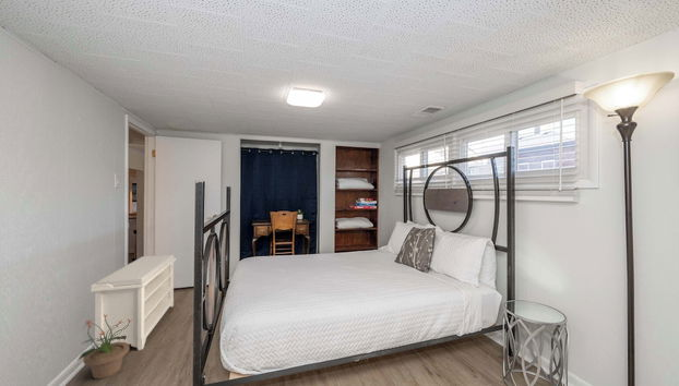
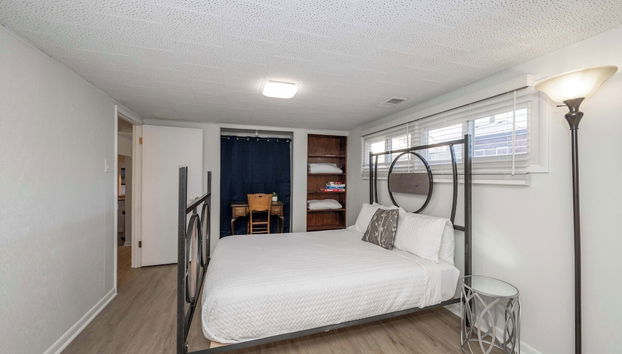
- potted plant [76,314,132,379]
- bench [90,254,177,351]
